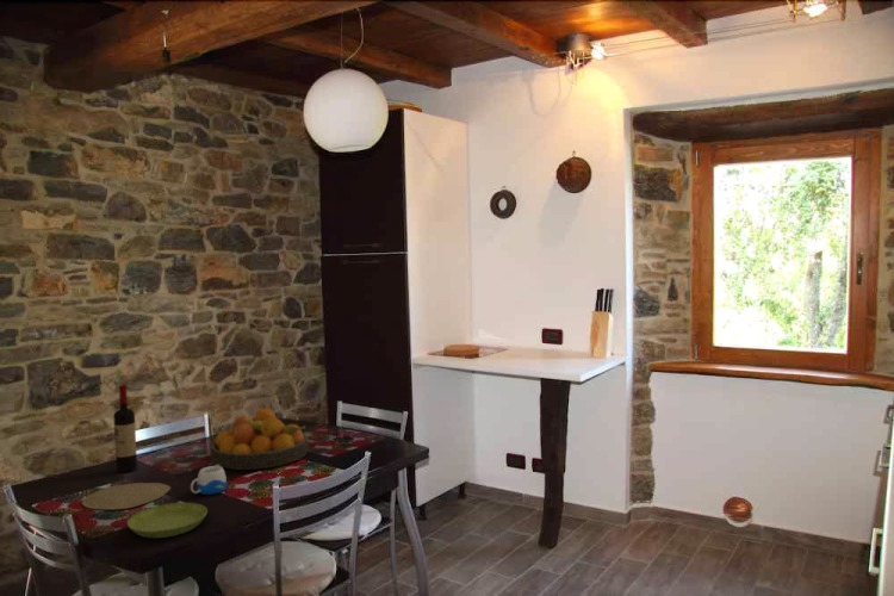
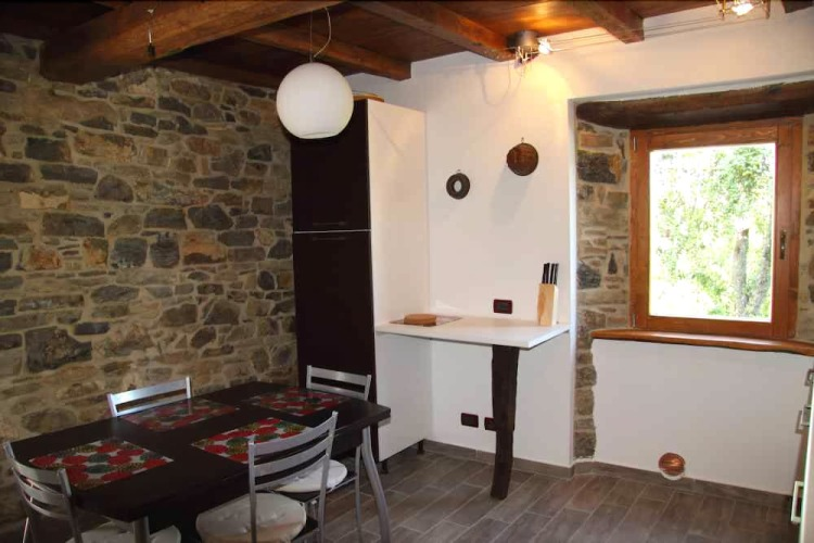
- fruit bowl [210,408,310,471]
- wine bottle [112,384,138,473]
- mug [190,465,228,496]
- saucer [126,502,209,539]
- plate [81,482,172,510]
